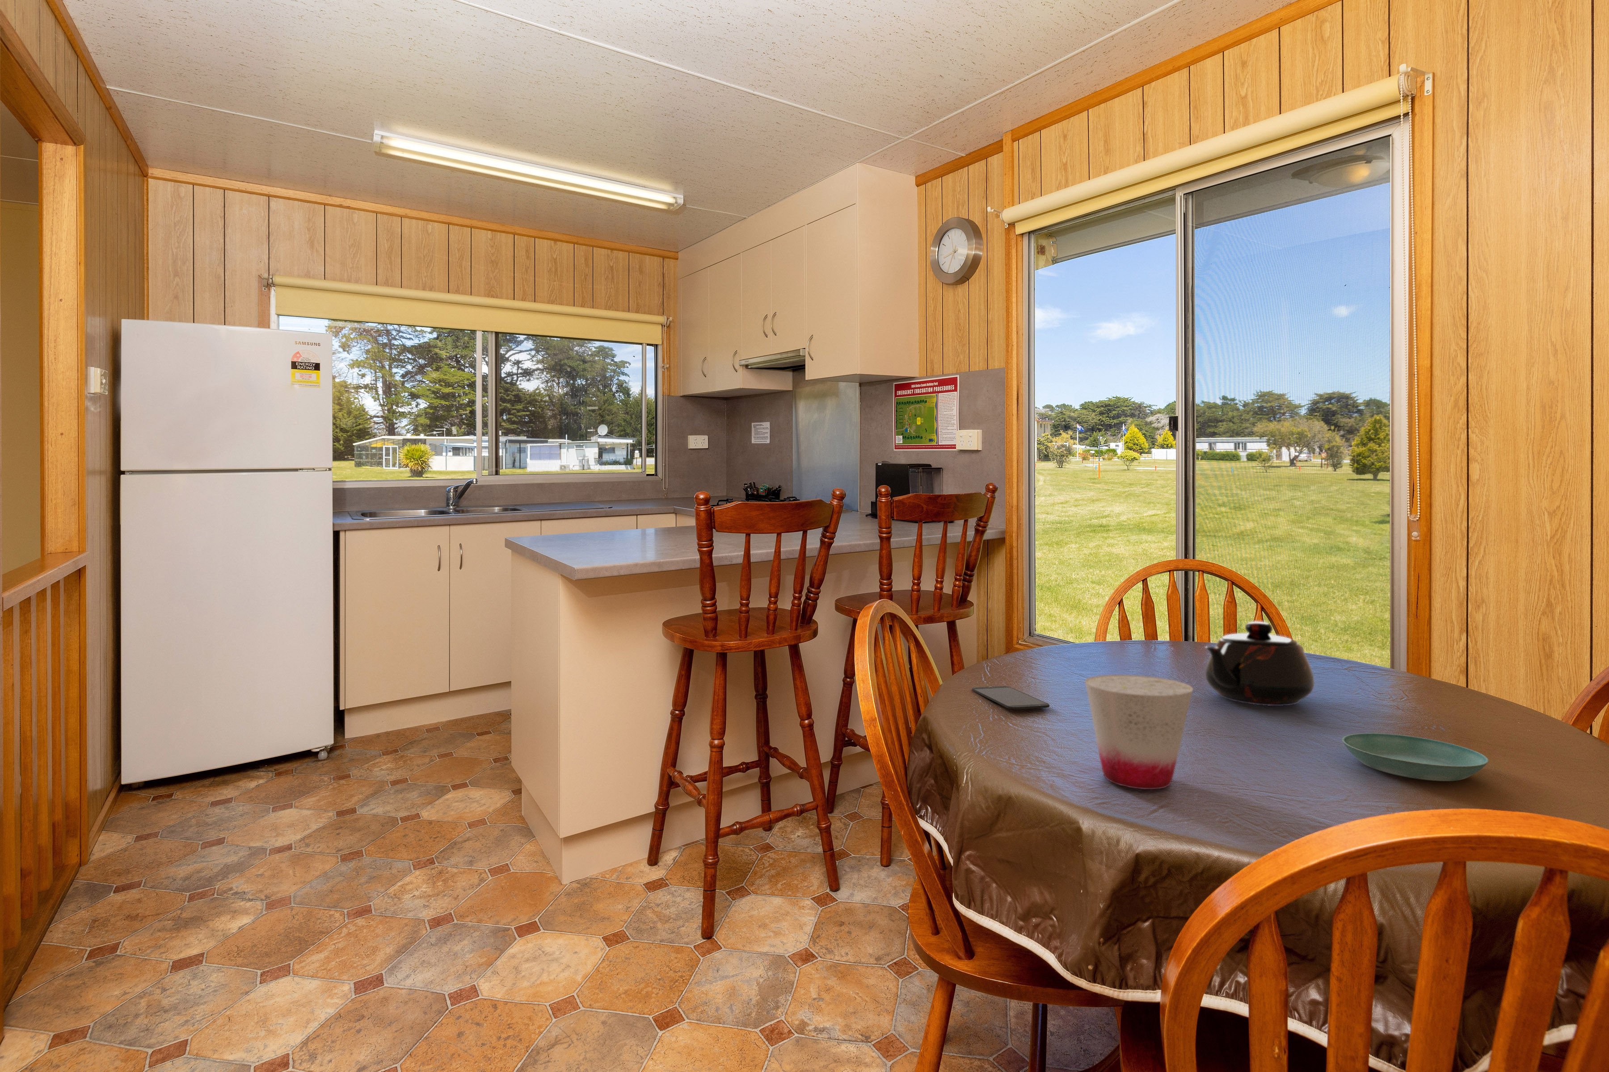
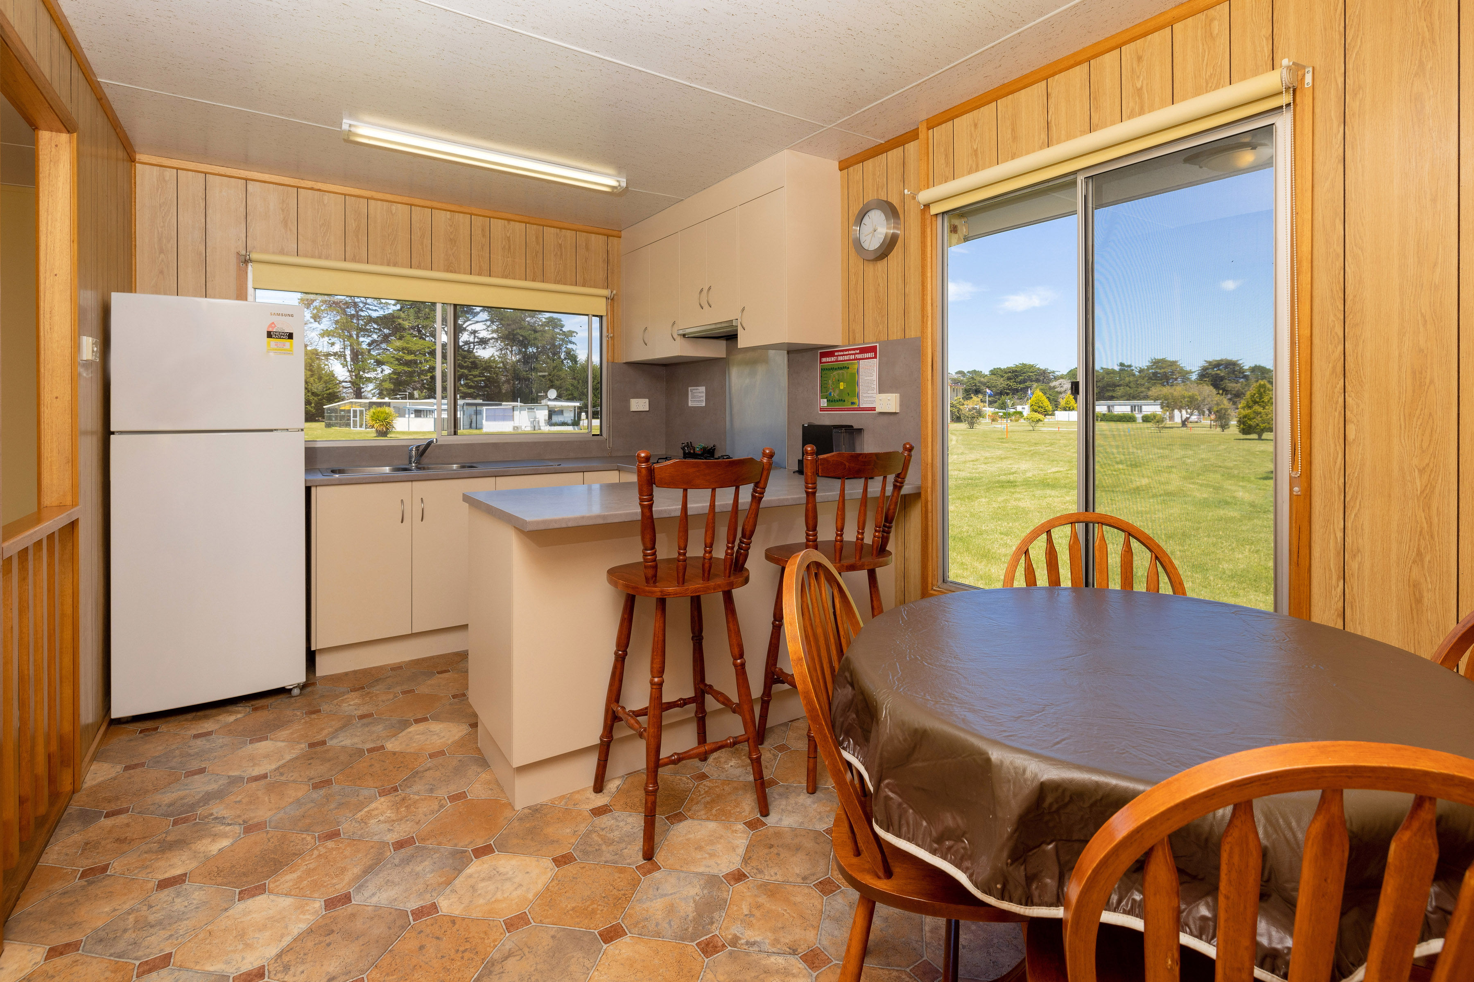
- saucer [1341,732,1489,781]
- cup [1085,674,1194,790]
- teapot [1204,621,1314,706]
- smartphone [972,686,1050,709]
